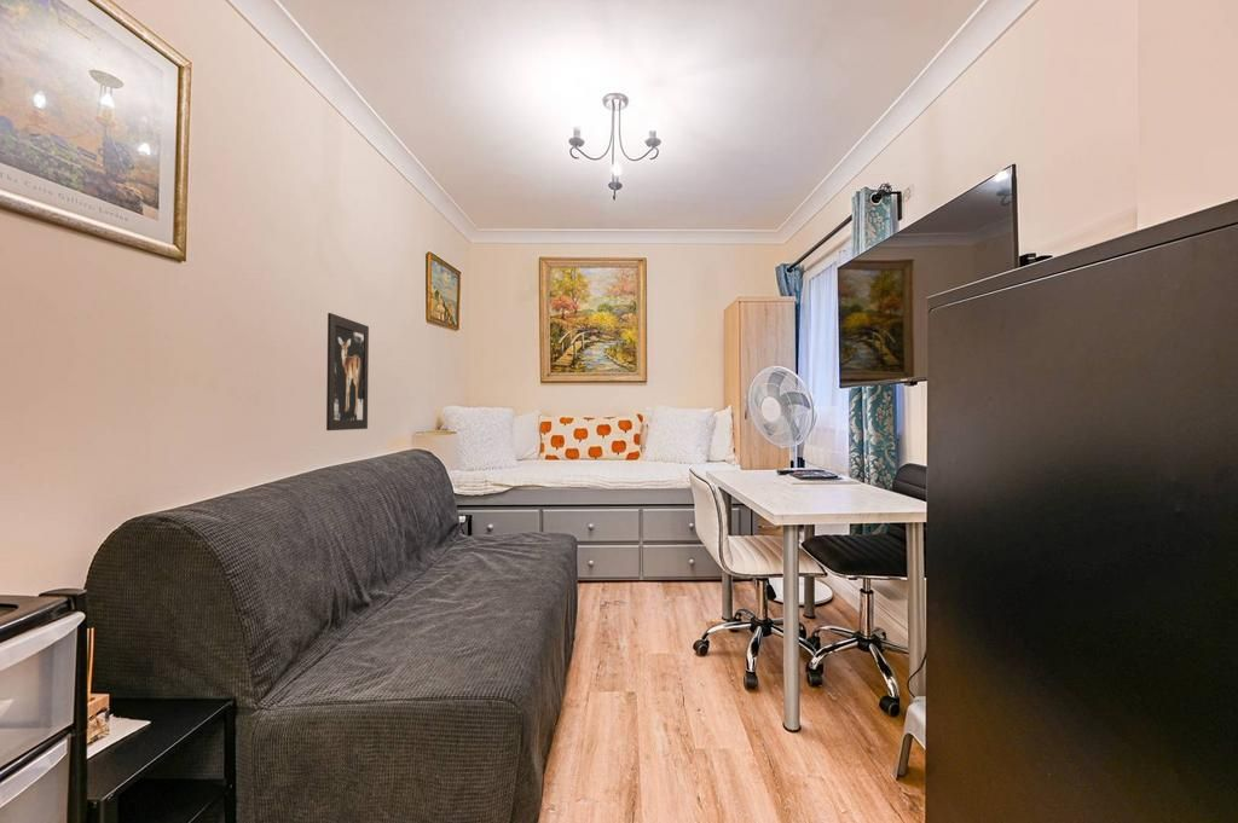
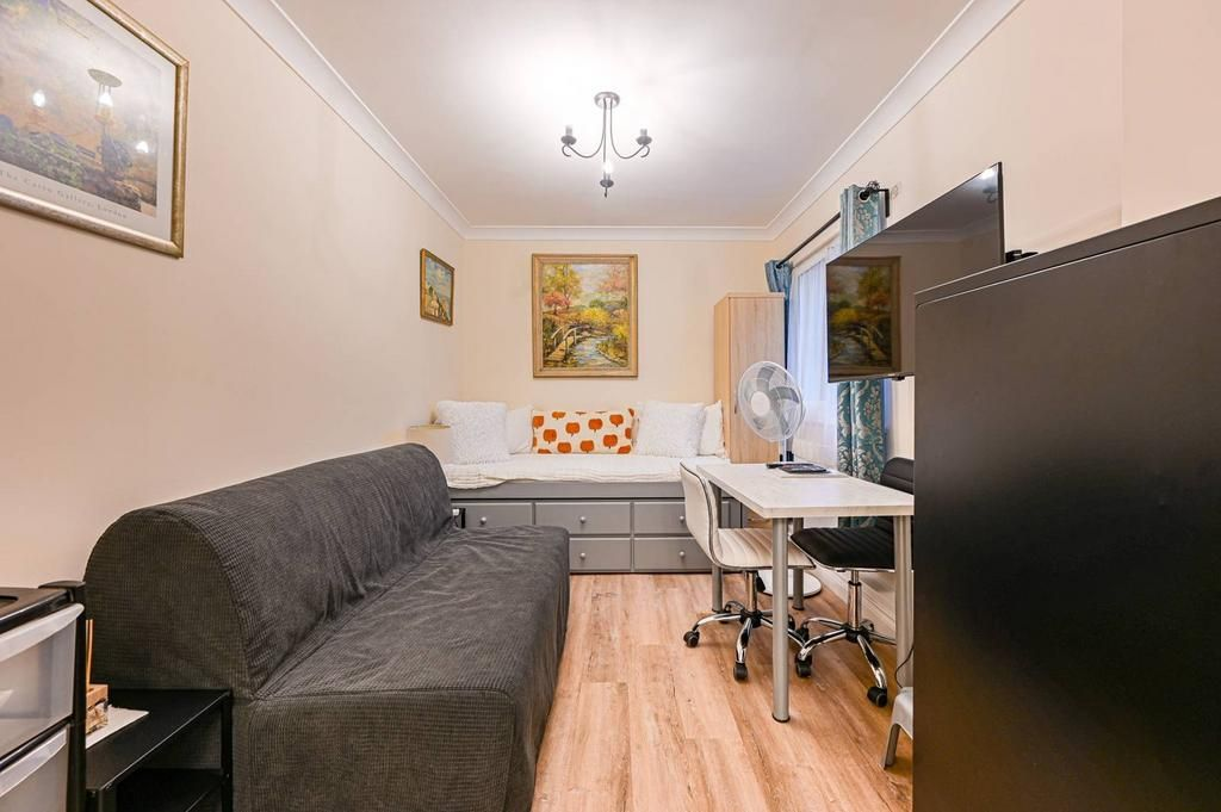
- wall art [325,312,370,431]
